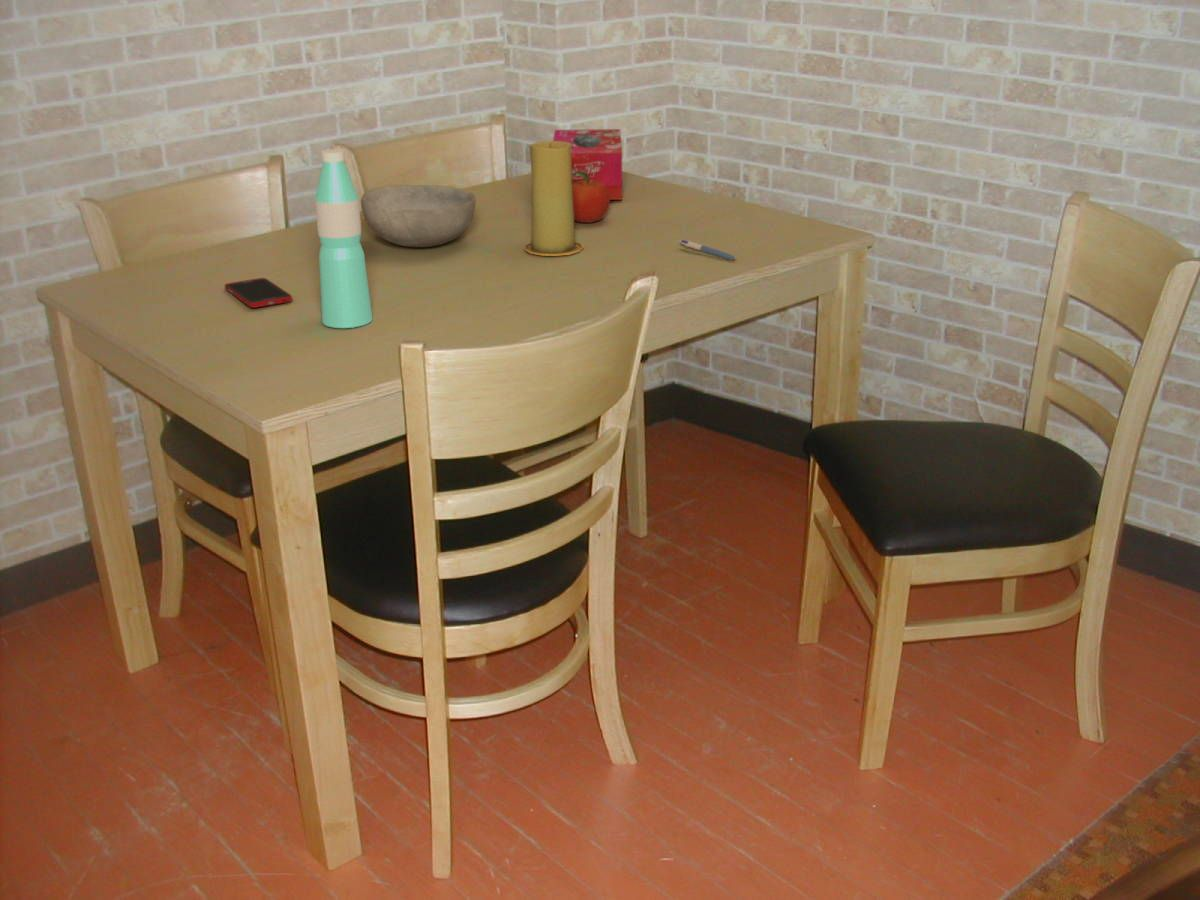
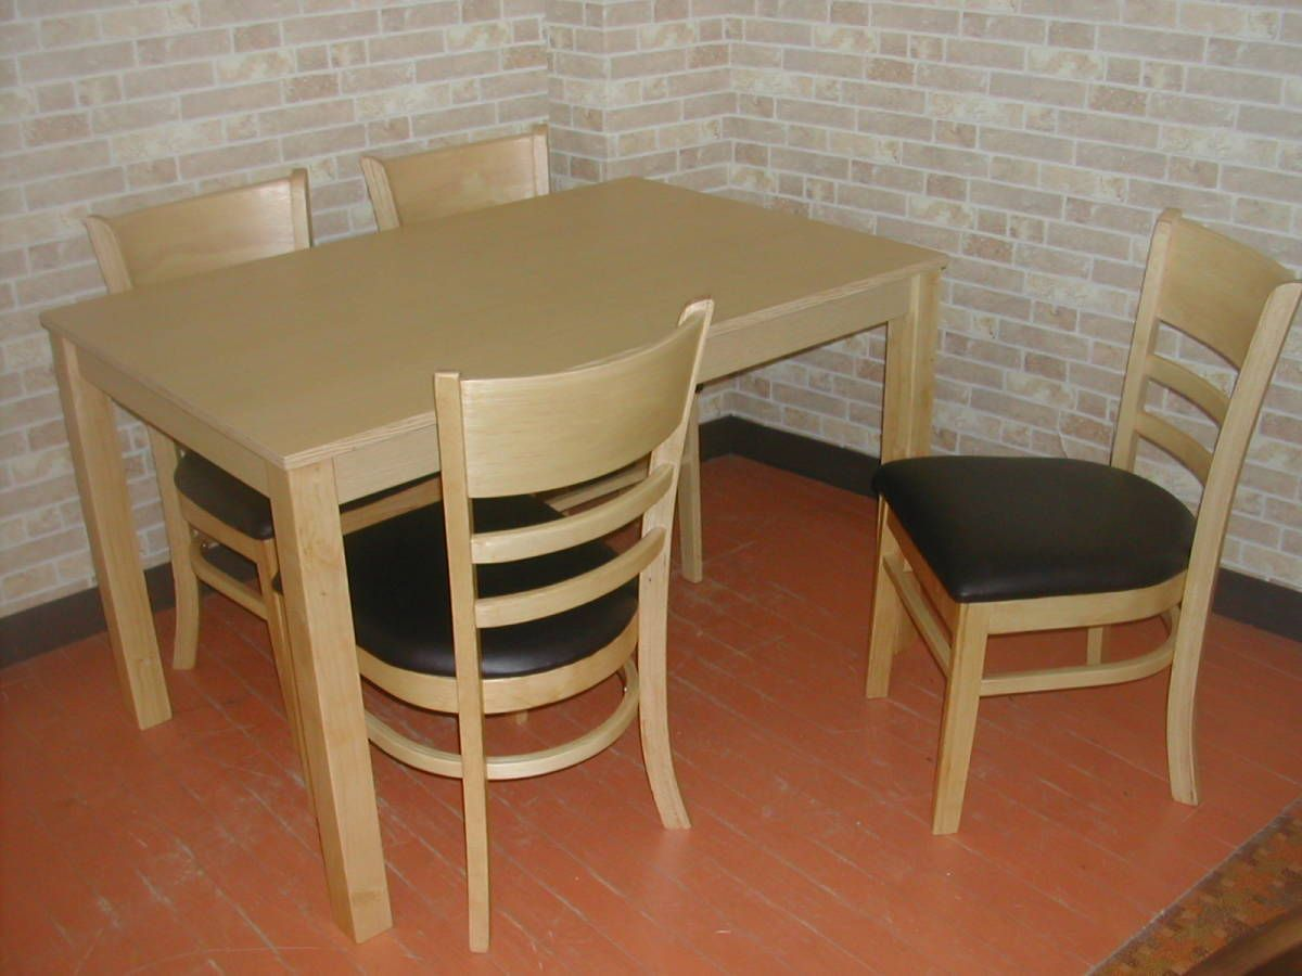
- water bottle [314,148,374,329]
- fruit [572,172,611,224]
- tissue box [552,128,623,201]
- pen [678,238,737,261]
- cell phone [224,277,293,309]
- candle [523,140,585,257]
- bowl [360,184,477,248]
